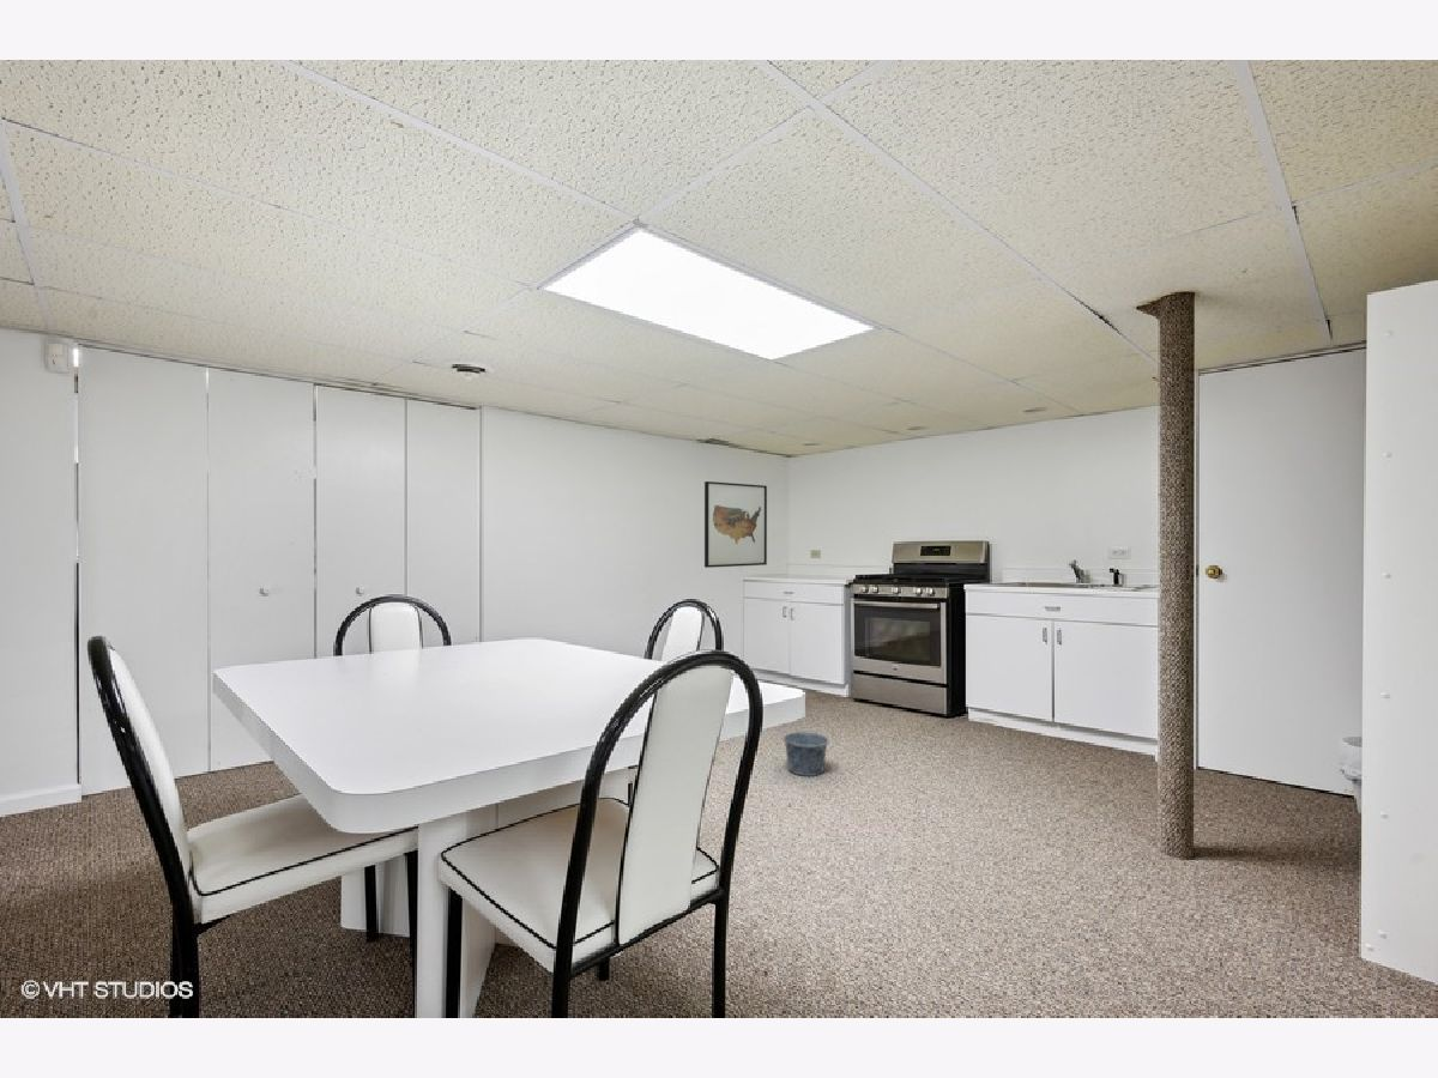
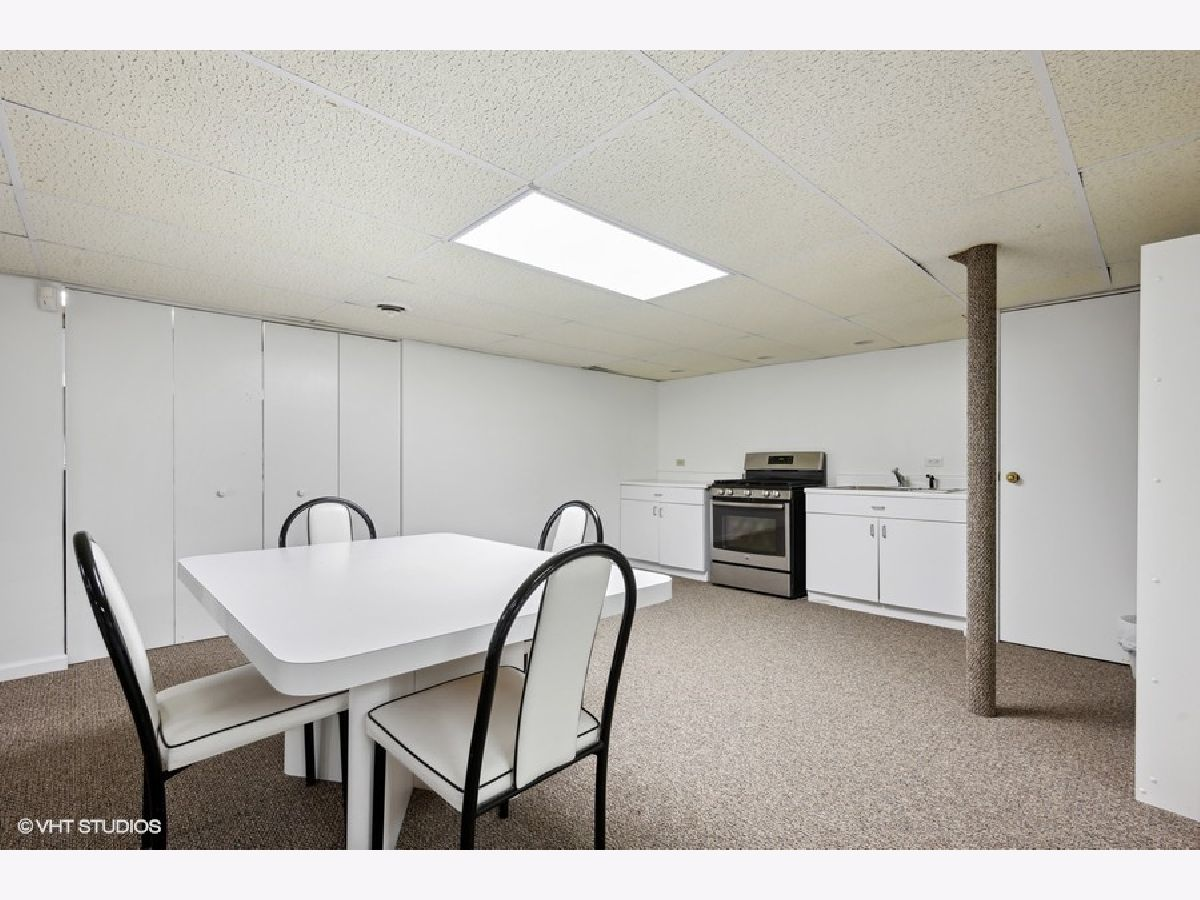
- wall art [703,480,768,569]
- bucket [783,713,830,777]
